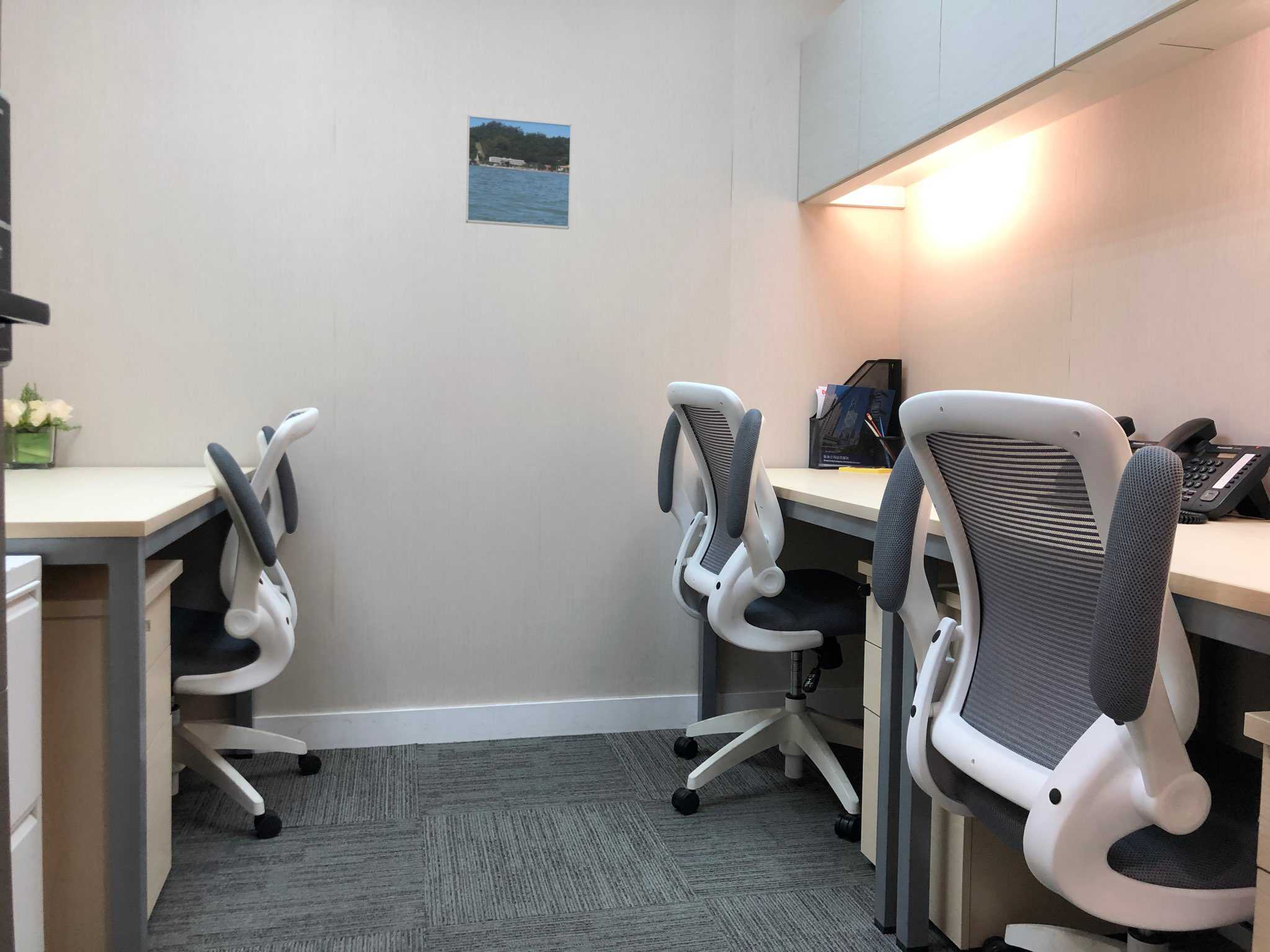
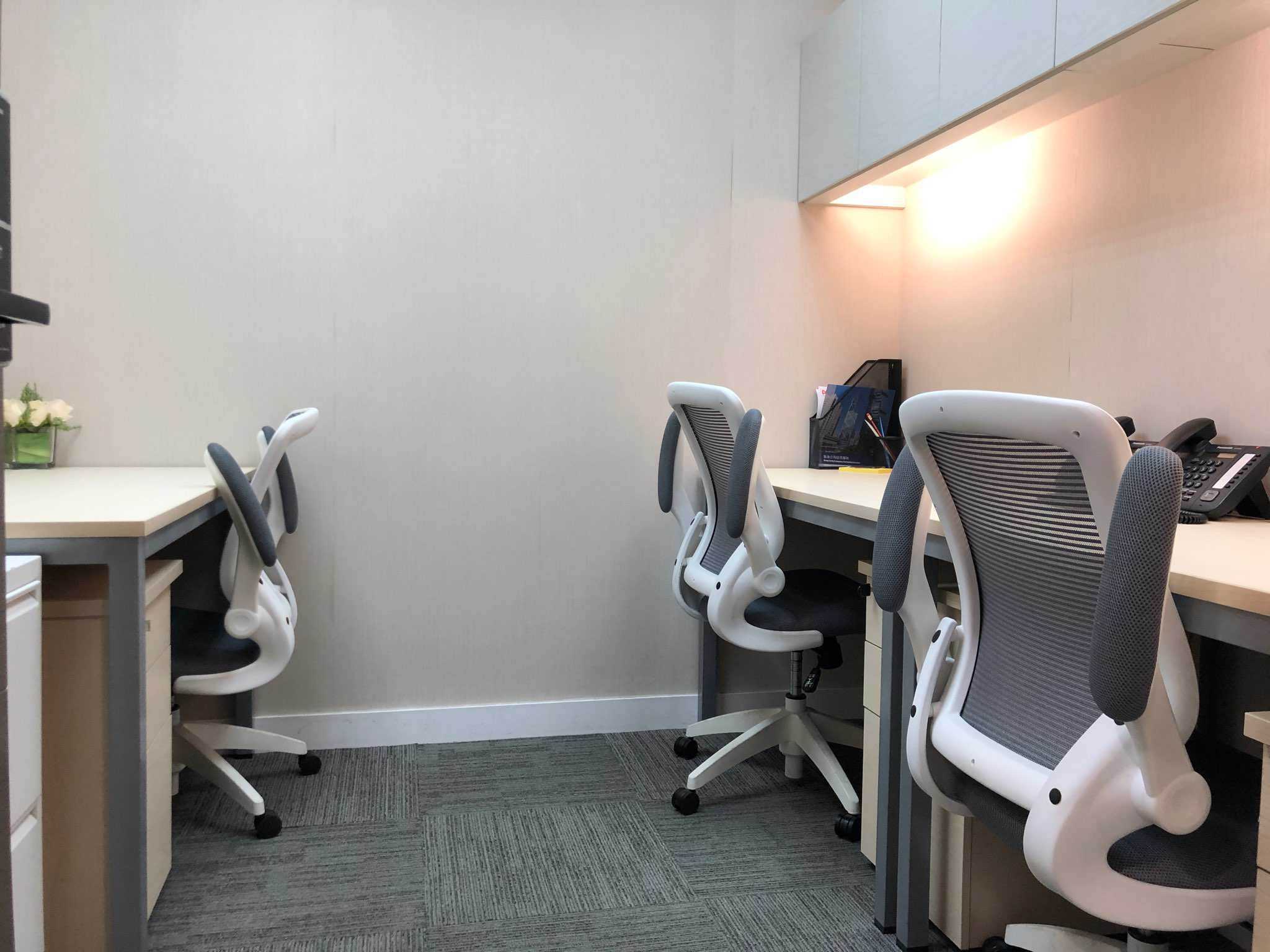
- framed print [465,115,572,230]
